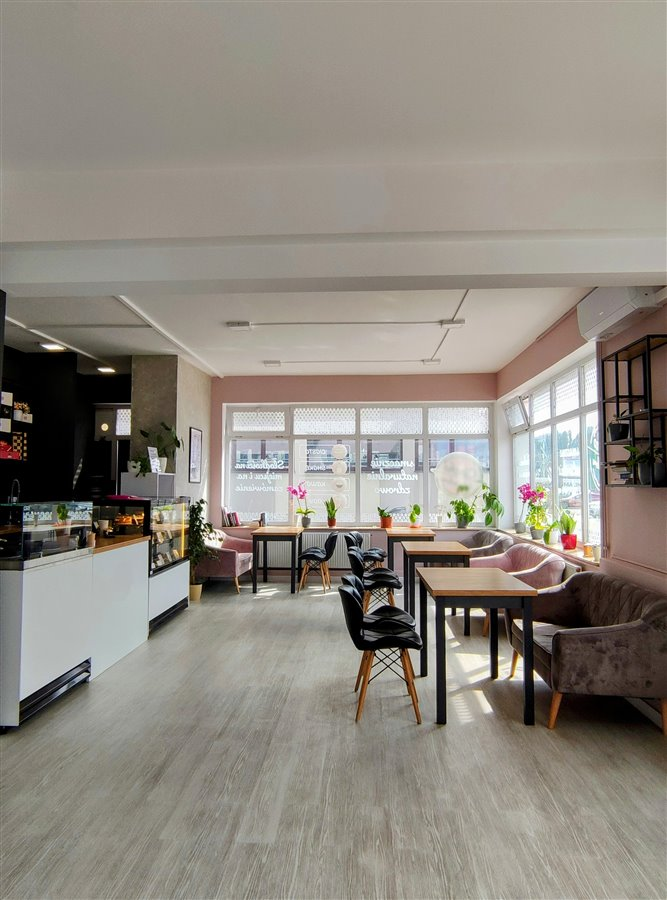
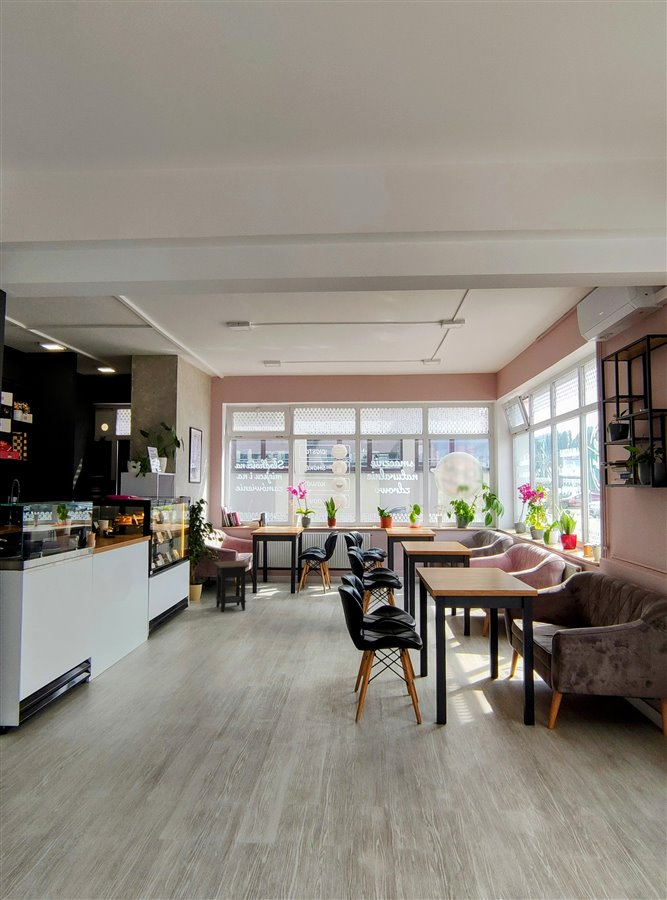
+ side table [213,560,250,613]
